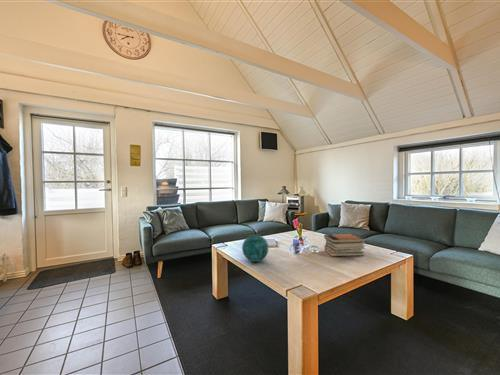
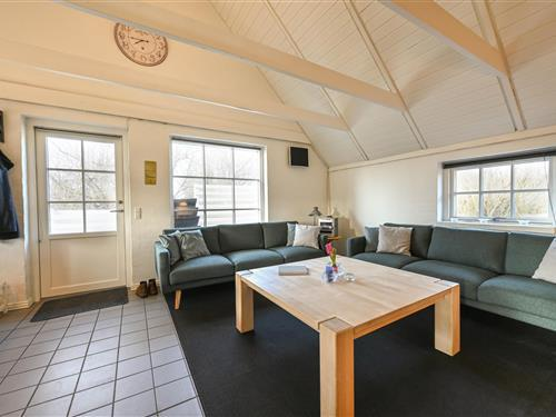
- decorative orb [241,234,269,263]
- book stack [323,233,368,257]
